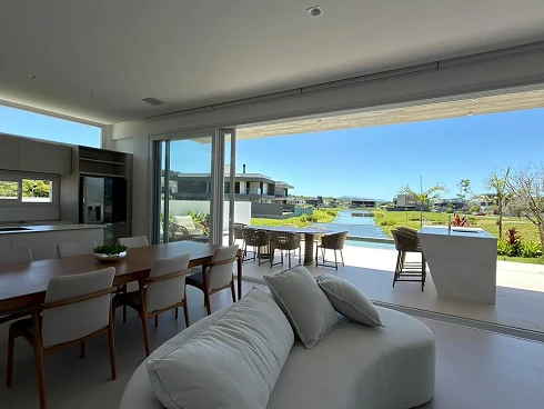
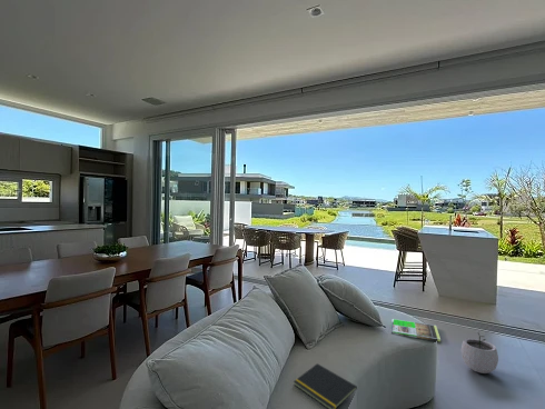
+ magazine [390,318,442,342]
+ plant pot [460,332,499,375]
+ notepad [293,362,358,409]
